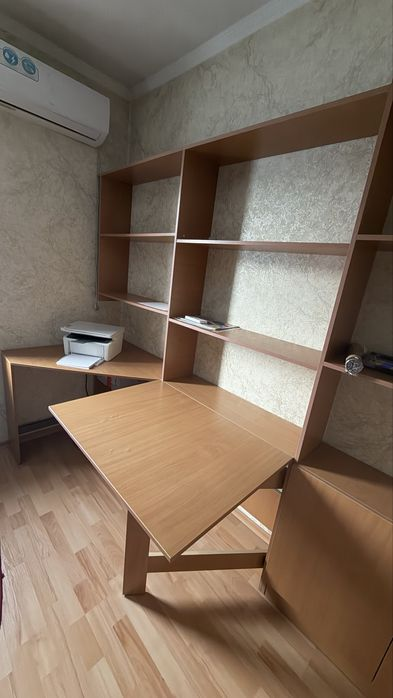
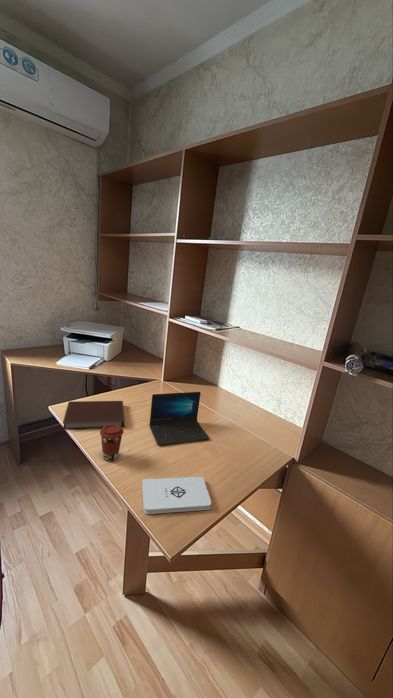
+ laptop [148,391,210,446]
+ notebook [62,400,126,431]
+ coffee cup [99,424,125,462]
+ notepad [141,476,212,515]
